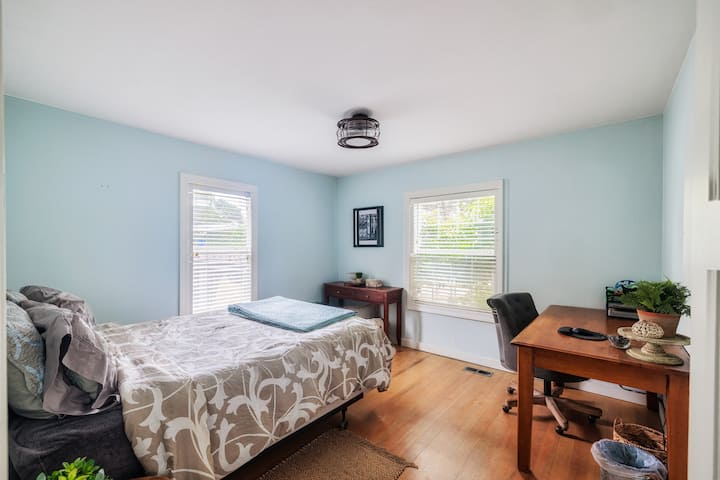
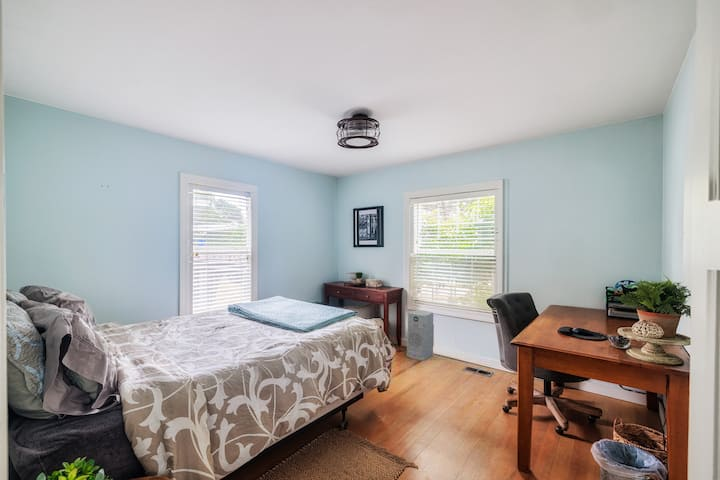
+ air purifier [406,309,435,362]
